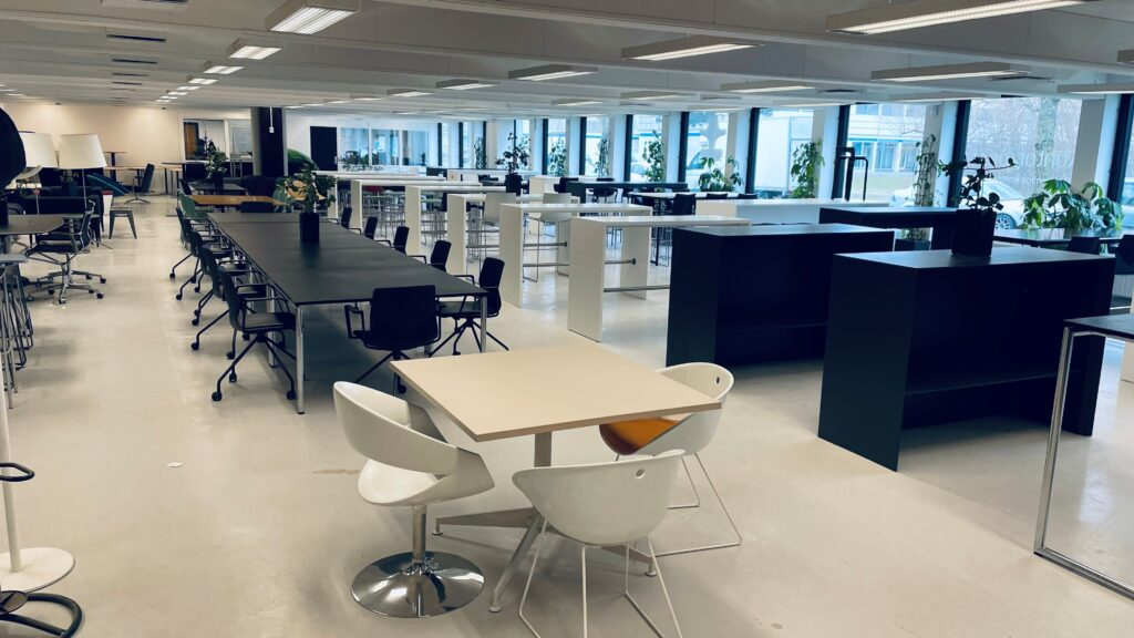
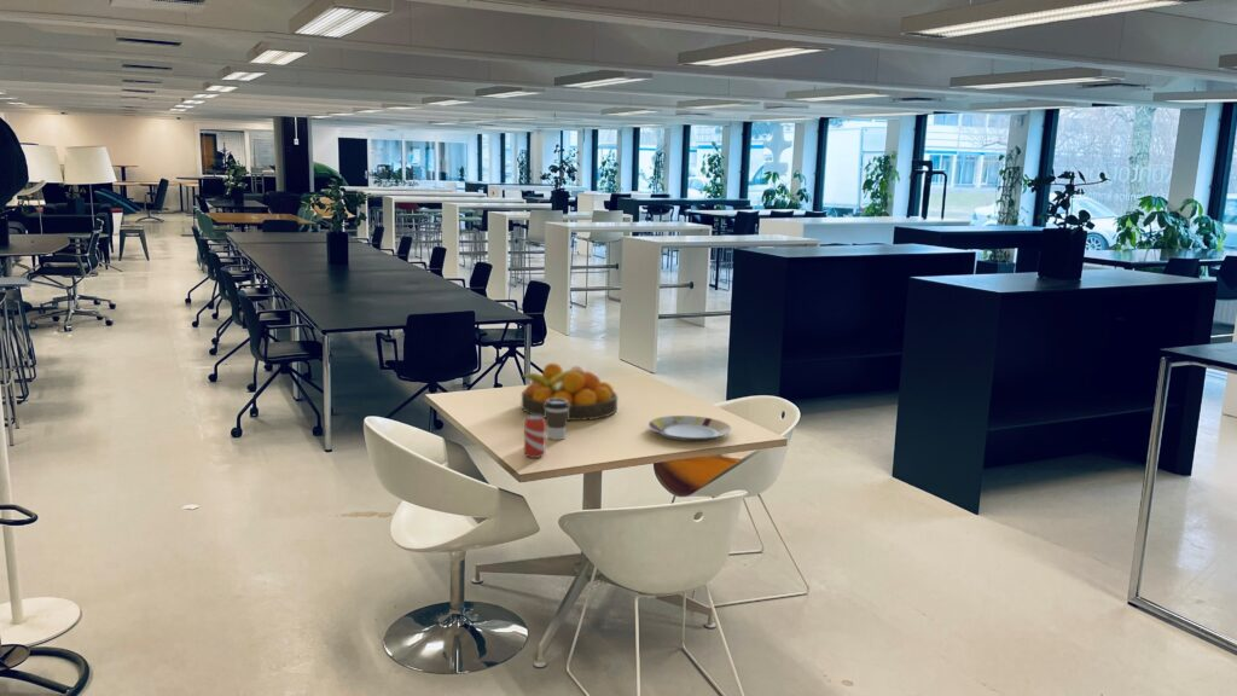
+ beverage can [523,414,547,459]
+ plate [646,414,732,442]
+ coffee cup [545,399,569,441]
+ fruit bowl [519,362,618,422]
